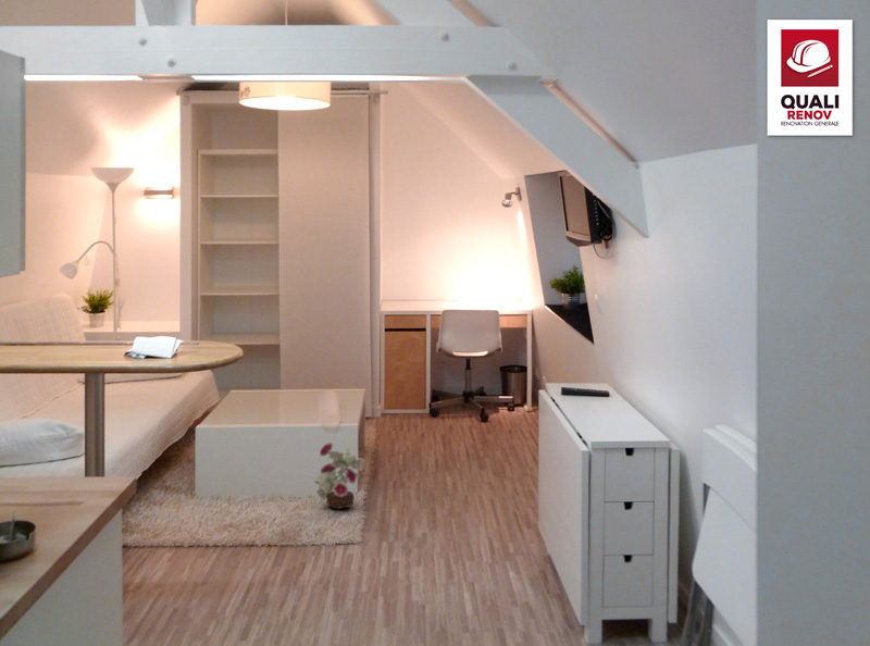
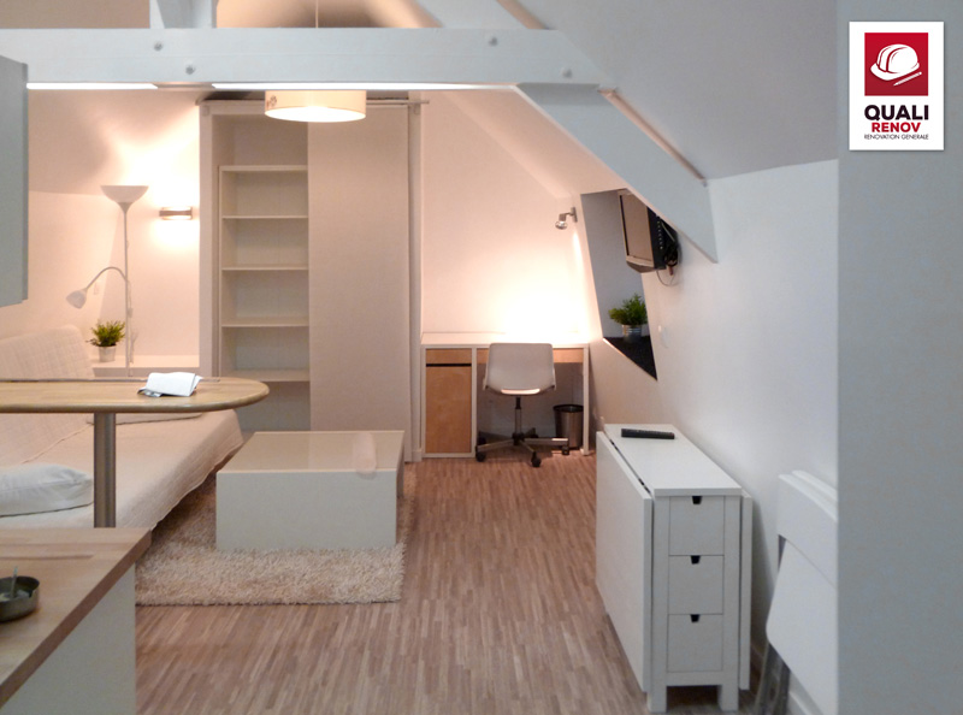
- decorative plant [313,442,364,510]
